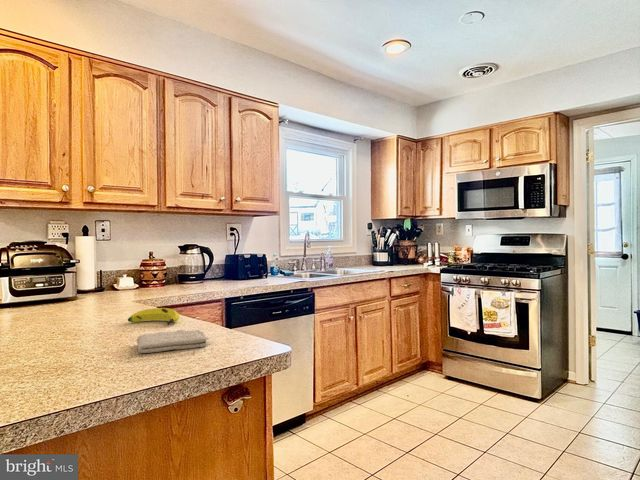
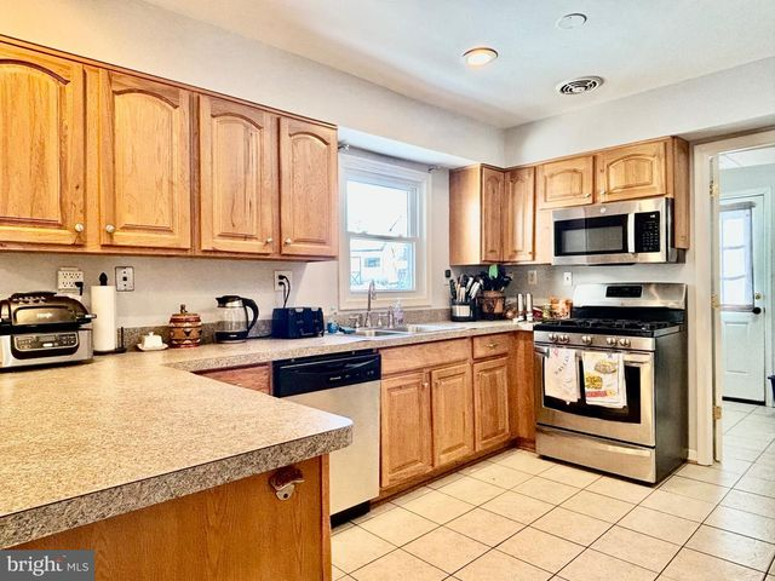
- banana [127,307,181,326]
- washcloth [136,329,209,354]
